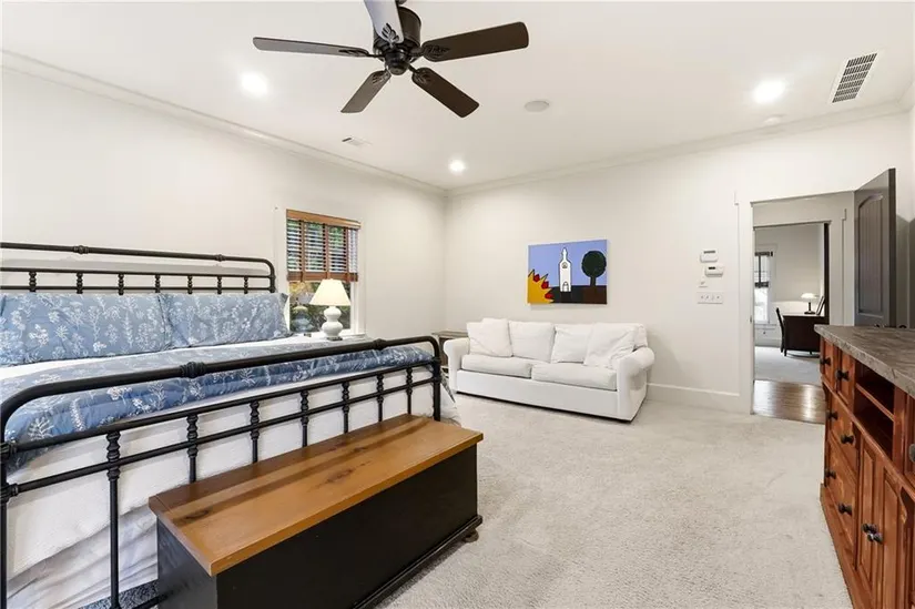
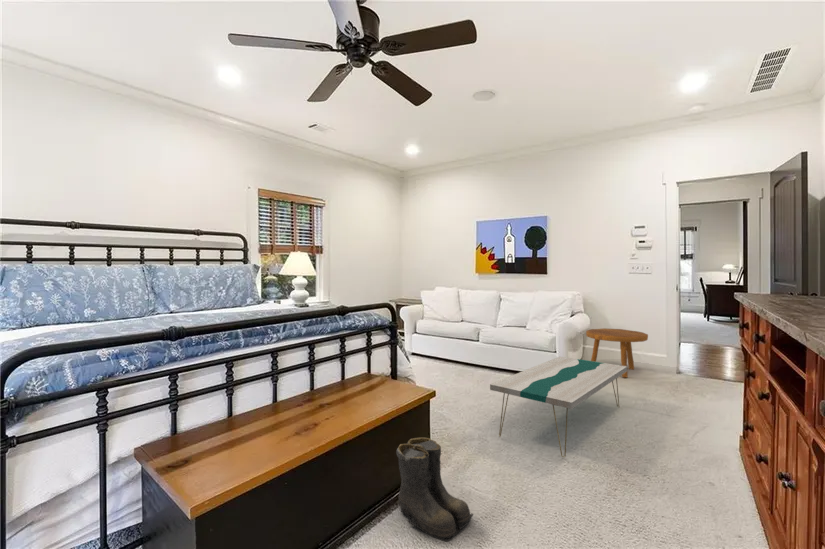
+ footstool [585,327,649,379]
+ coffee table [489,356,628,458]
+ boots [395,437,474,543]
